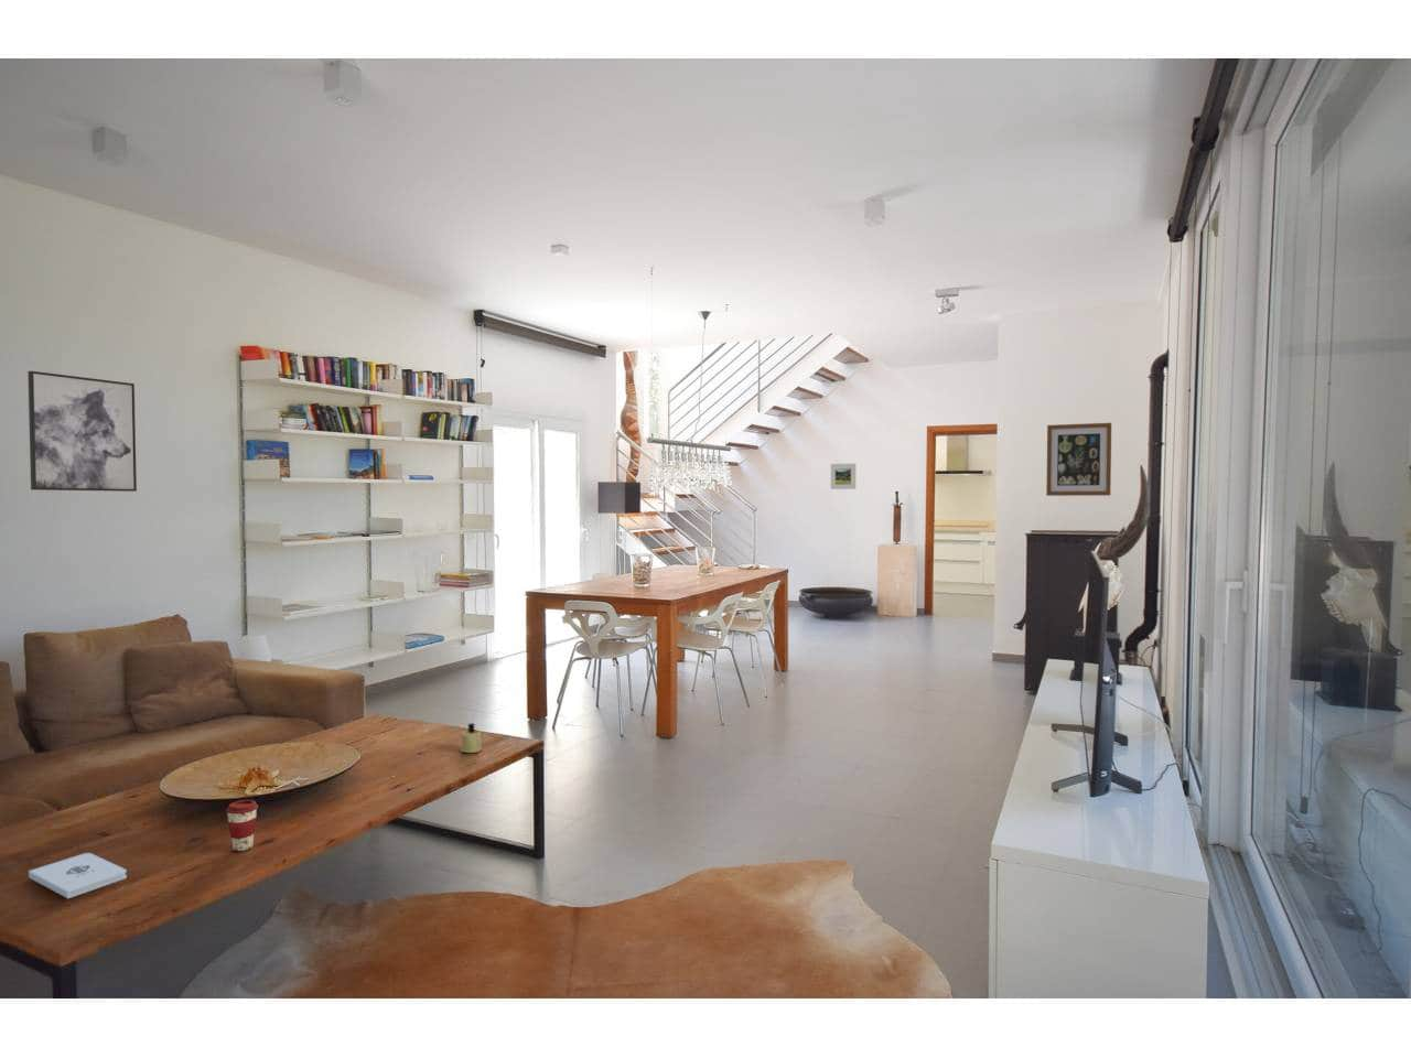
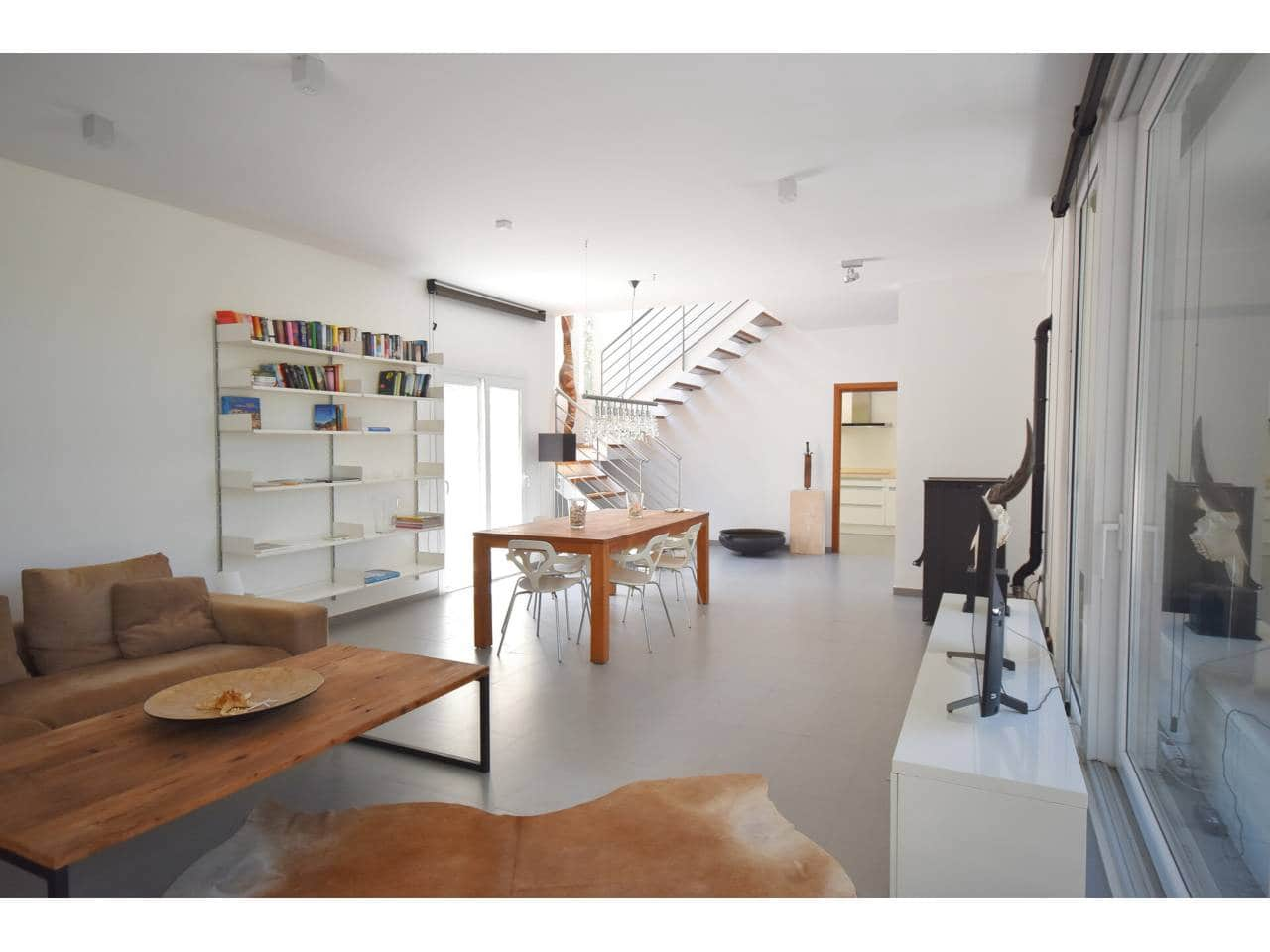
- candle [460,722,483,753]
- coffee cup [224,799,259,852]
- wall art [27,370,138,492]
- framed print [830,462,857,490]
- wall art [1045,422,1112,497]
- notepad [28,852,128,899]
